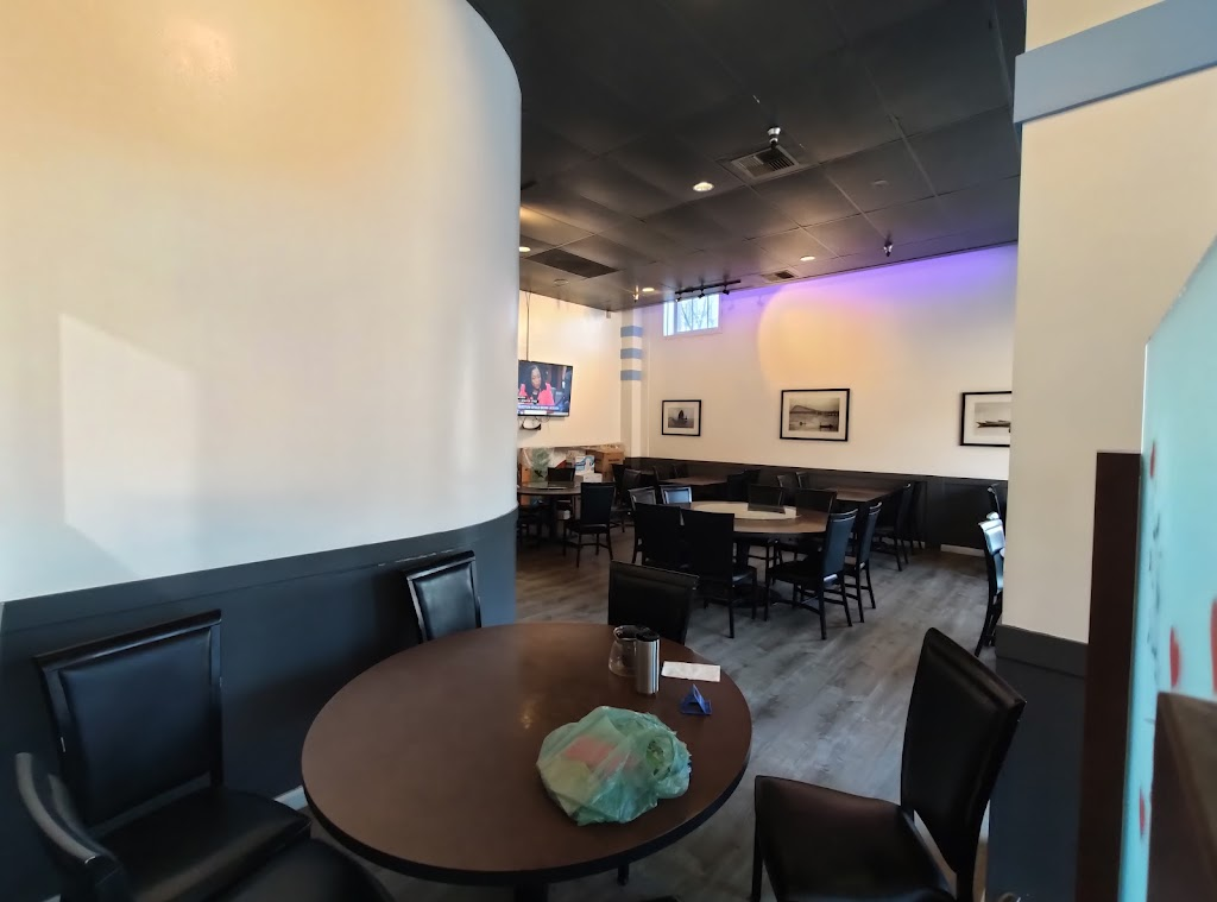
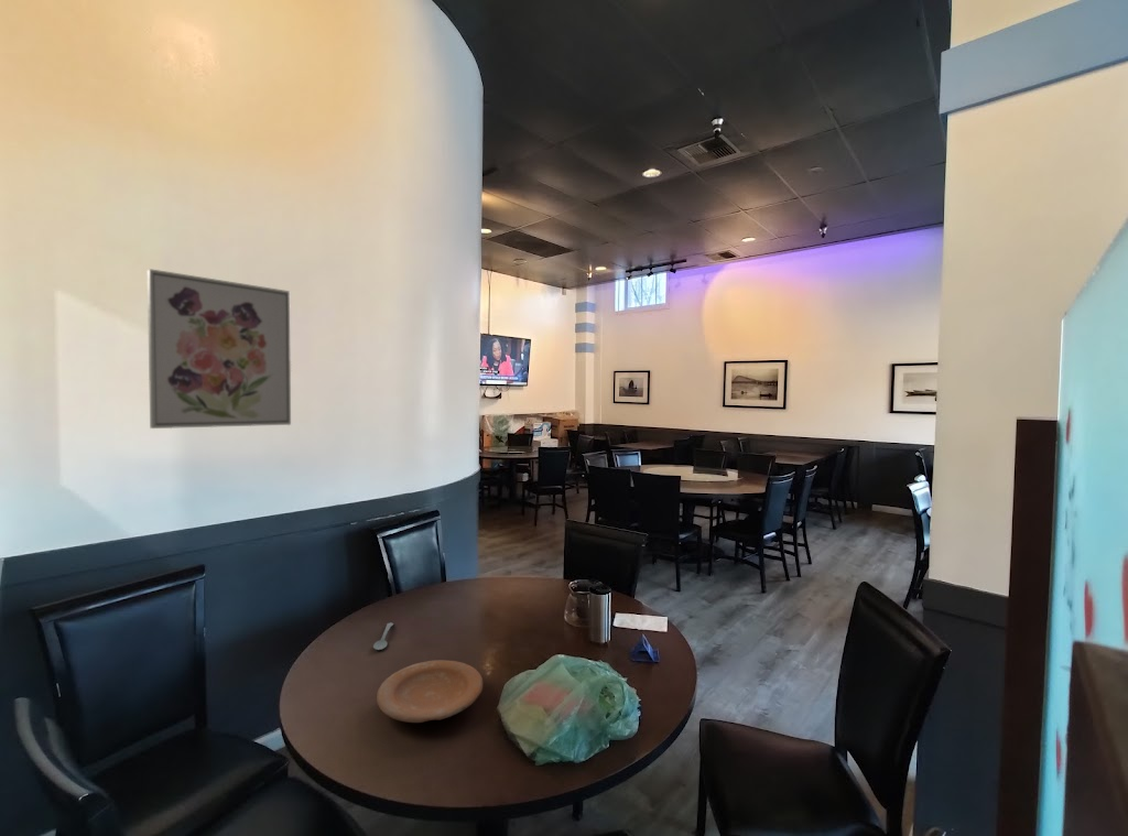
+ wall art [147,268,292,430]
+ plate [376,660,484,724]
+ spoon [372,622,394,651]
